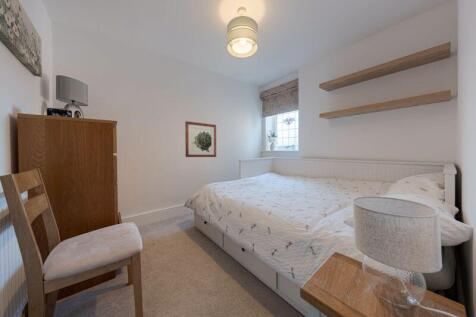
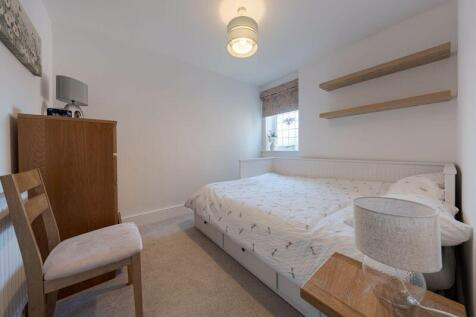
- wall art [184,120,217,158]
